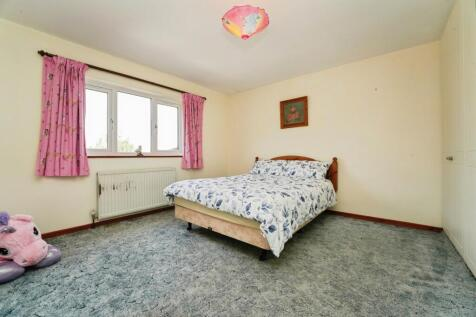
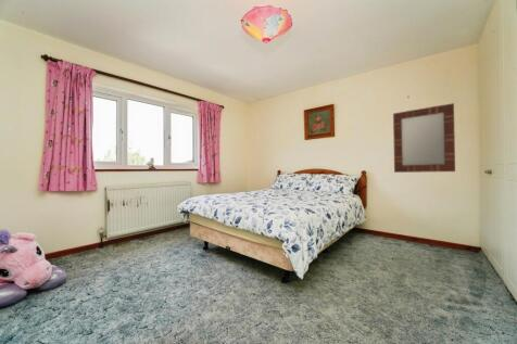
+ home mirror [392,102,456,174]
